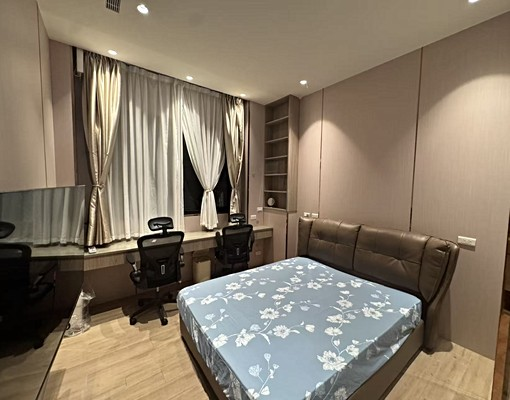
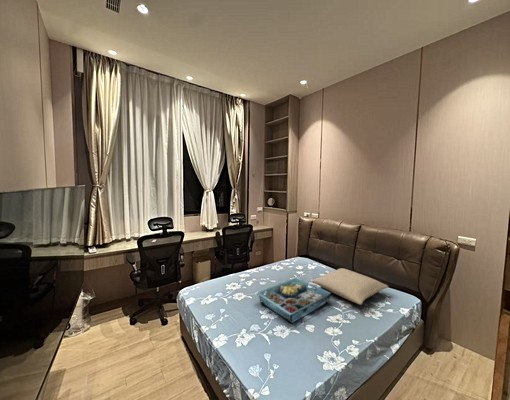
+ pillow [310,267,389,306]
+ serving tray [256,276,332,324]
